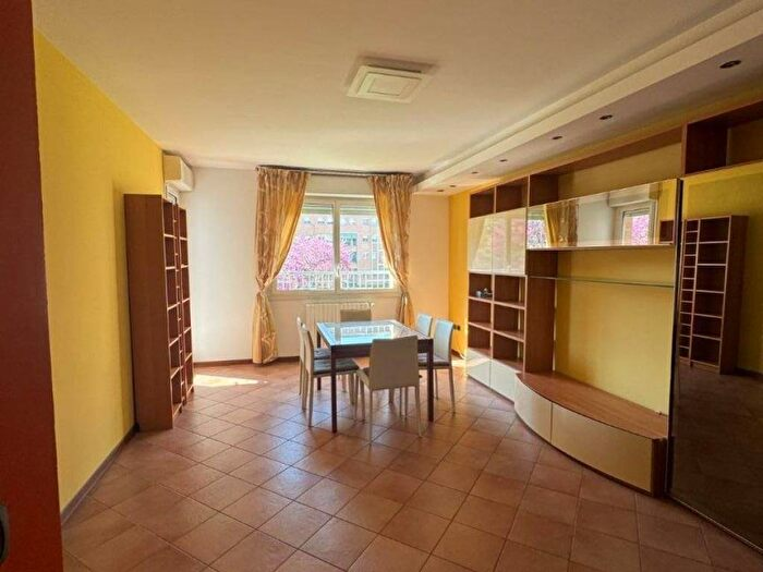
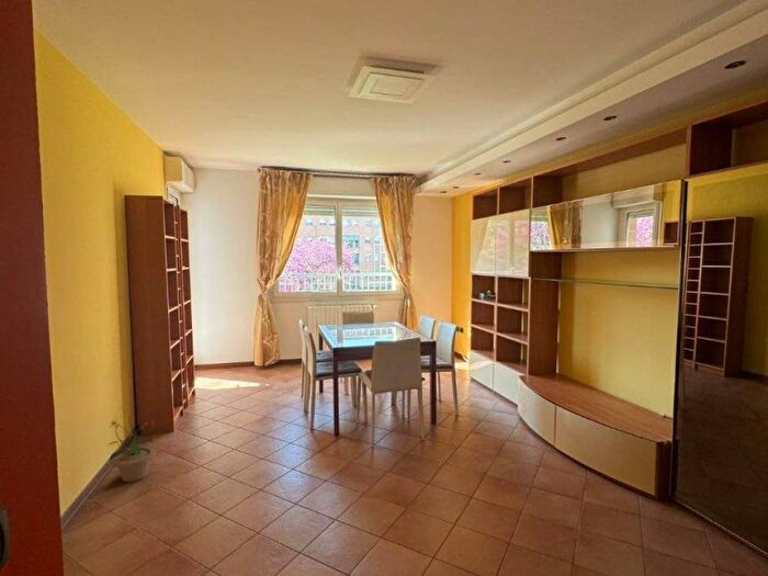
+ potted plant [106,415,157,483]
